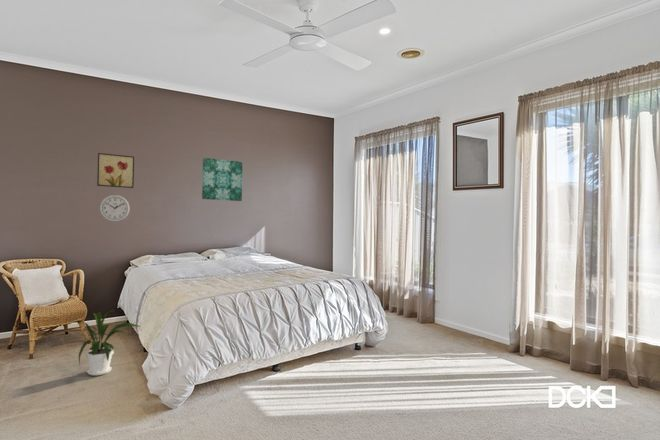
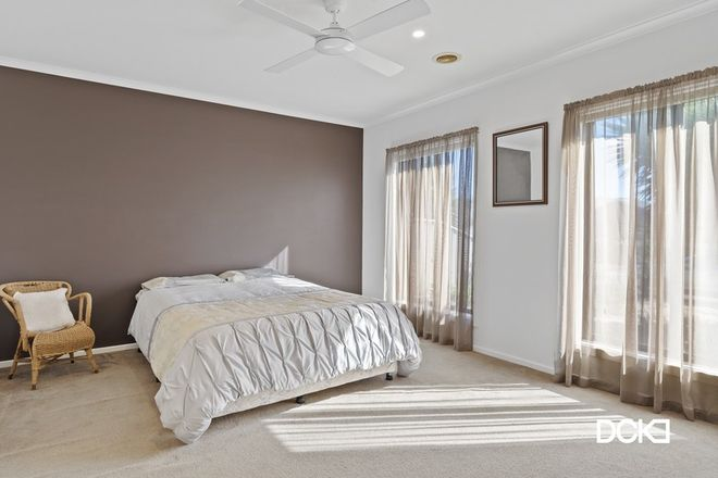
- wall art [201,157,244,202]
- wall clock [98,194,131,223]
- wall art [96,152,135,189]
- house plant [78,309,142,377]
